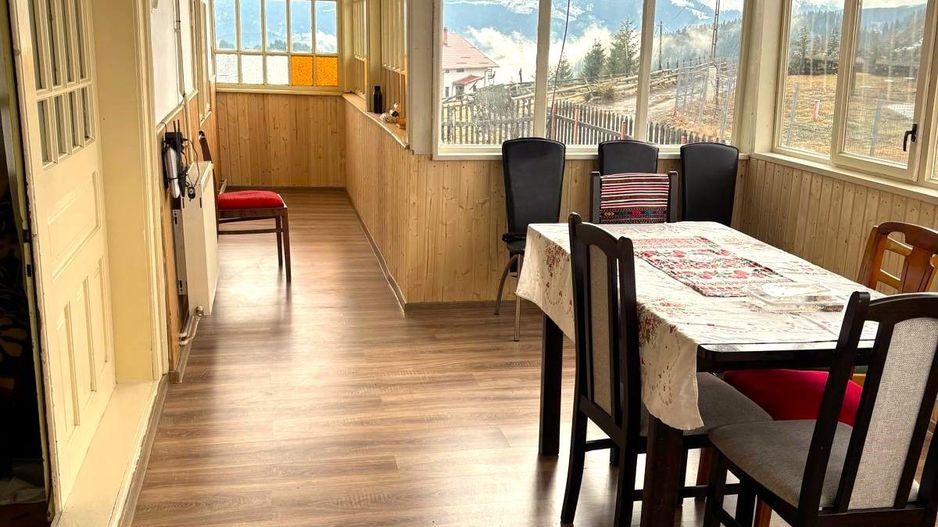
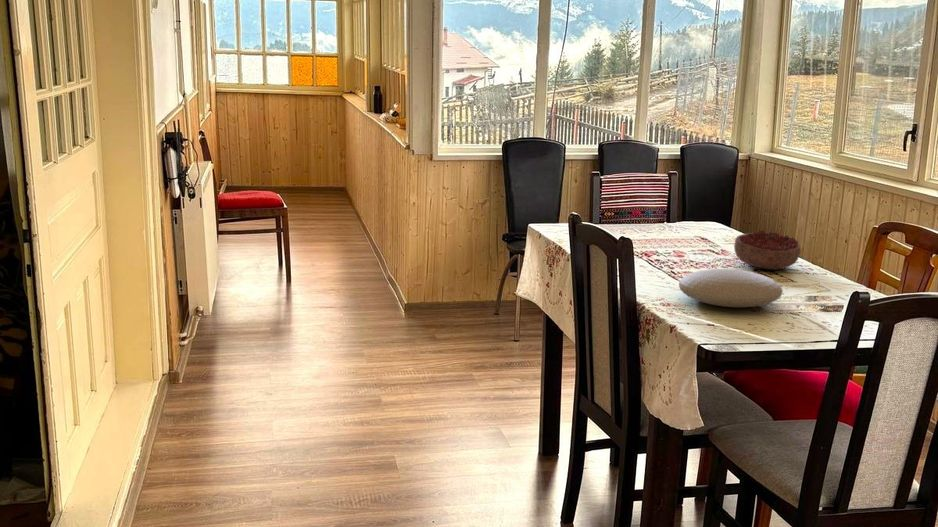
+ plate [678,268,784,308]
+ decorative bowl [733,228,802,270]
